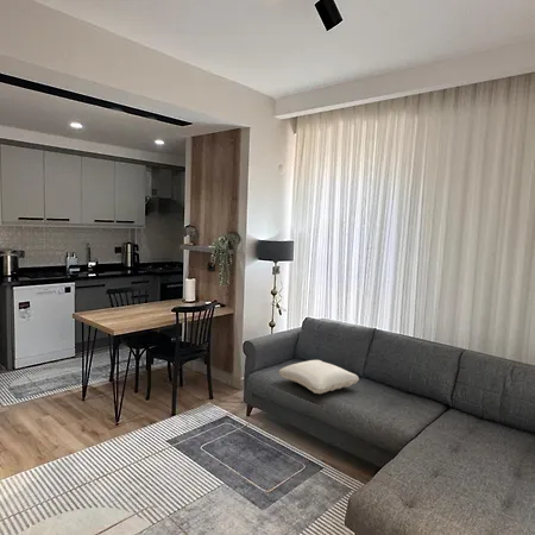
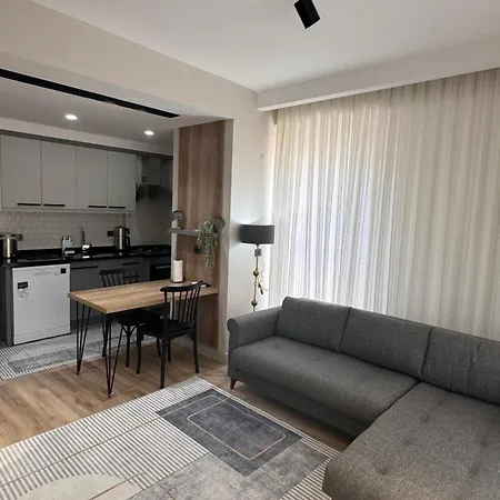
- pillow [278,359,360,395]
